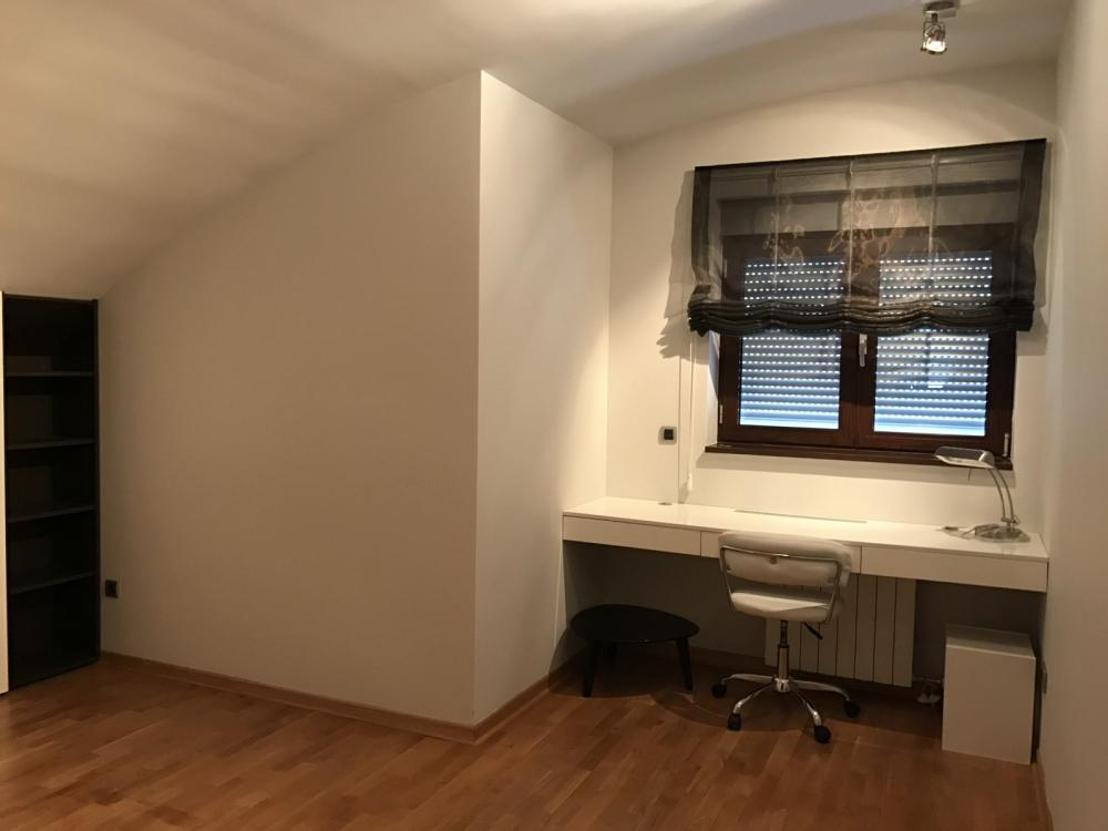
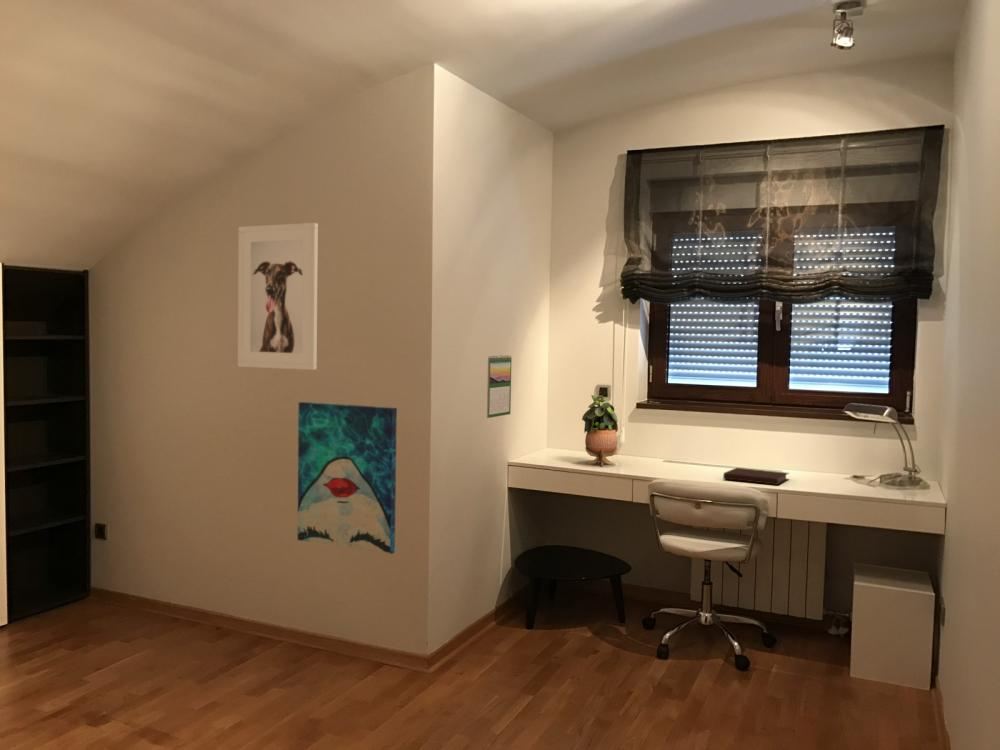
+ potted plant [581,394,619,467]
+ notebook [722,467,790,486]
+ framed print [237,222,319,371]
+ calendar [486,354,512,419]
+ wall art [297,401,398,555]
